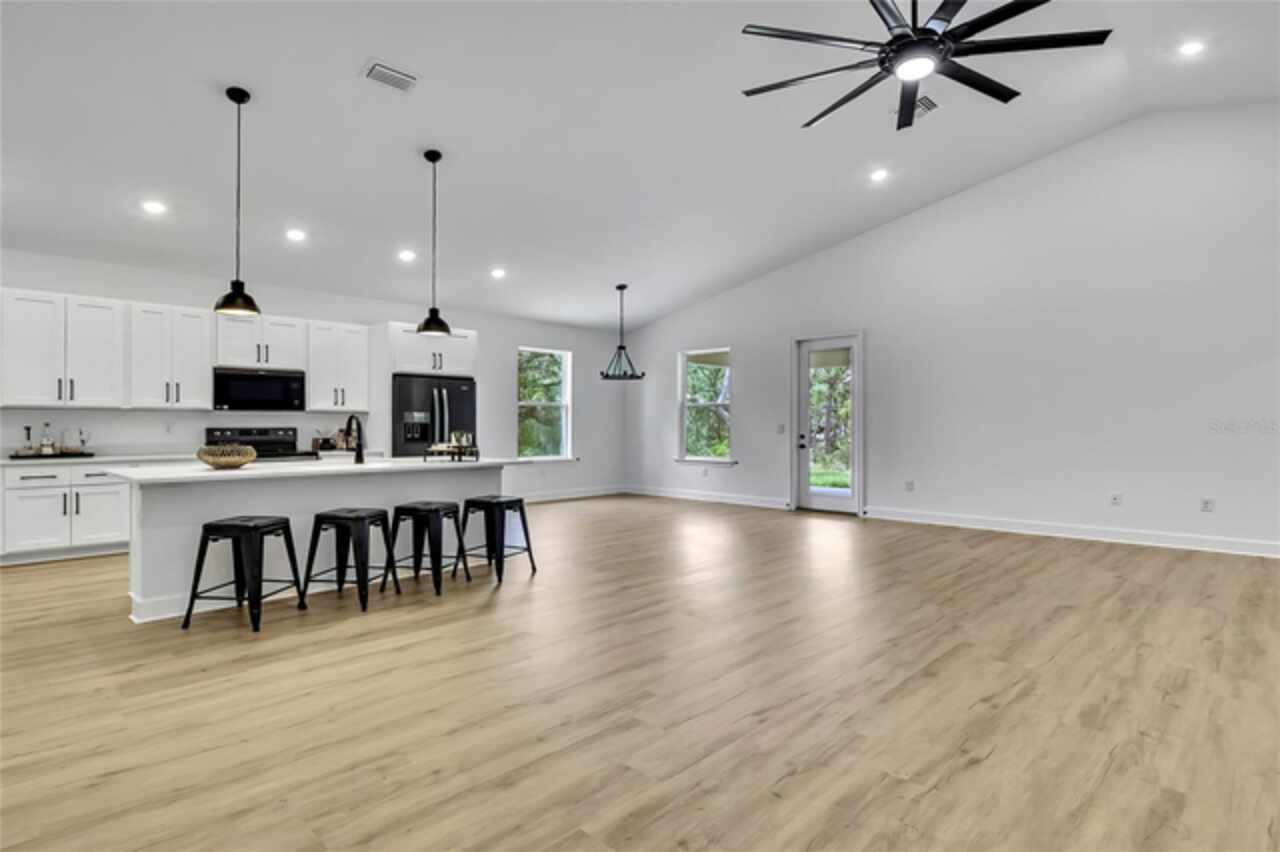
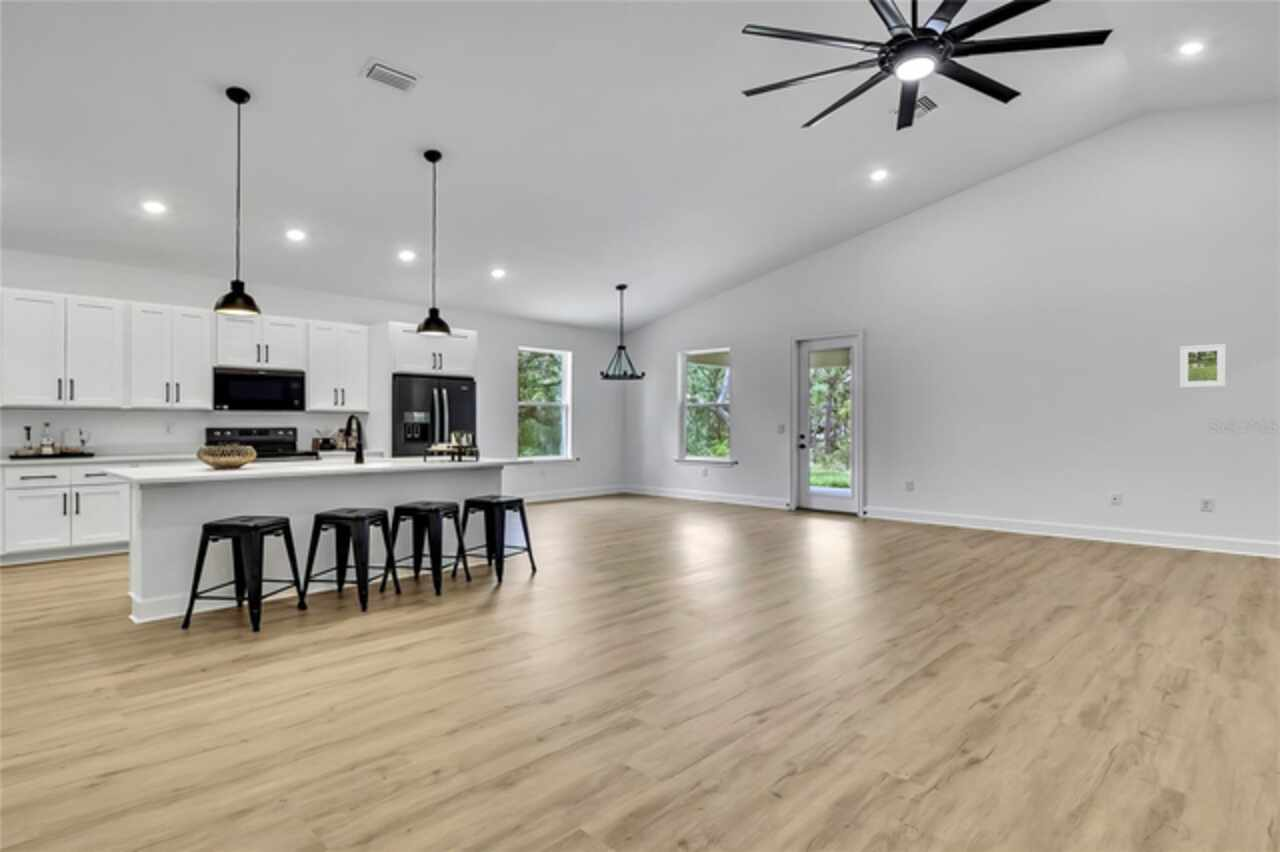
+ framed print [1179,343,1227,389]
